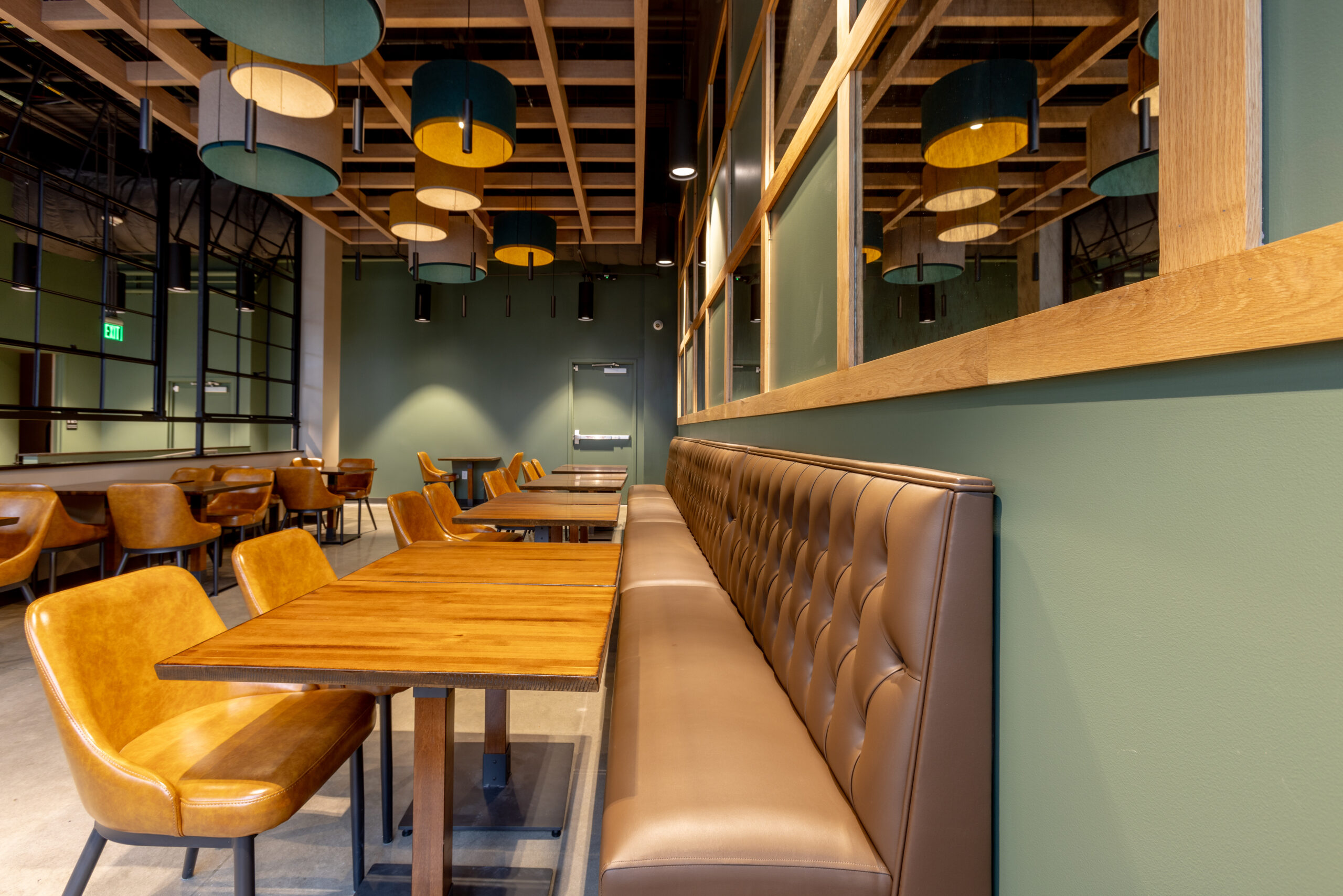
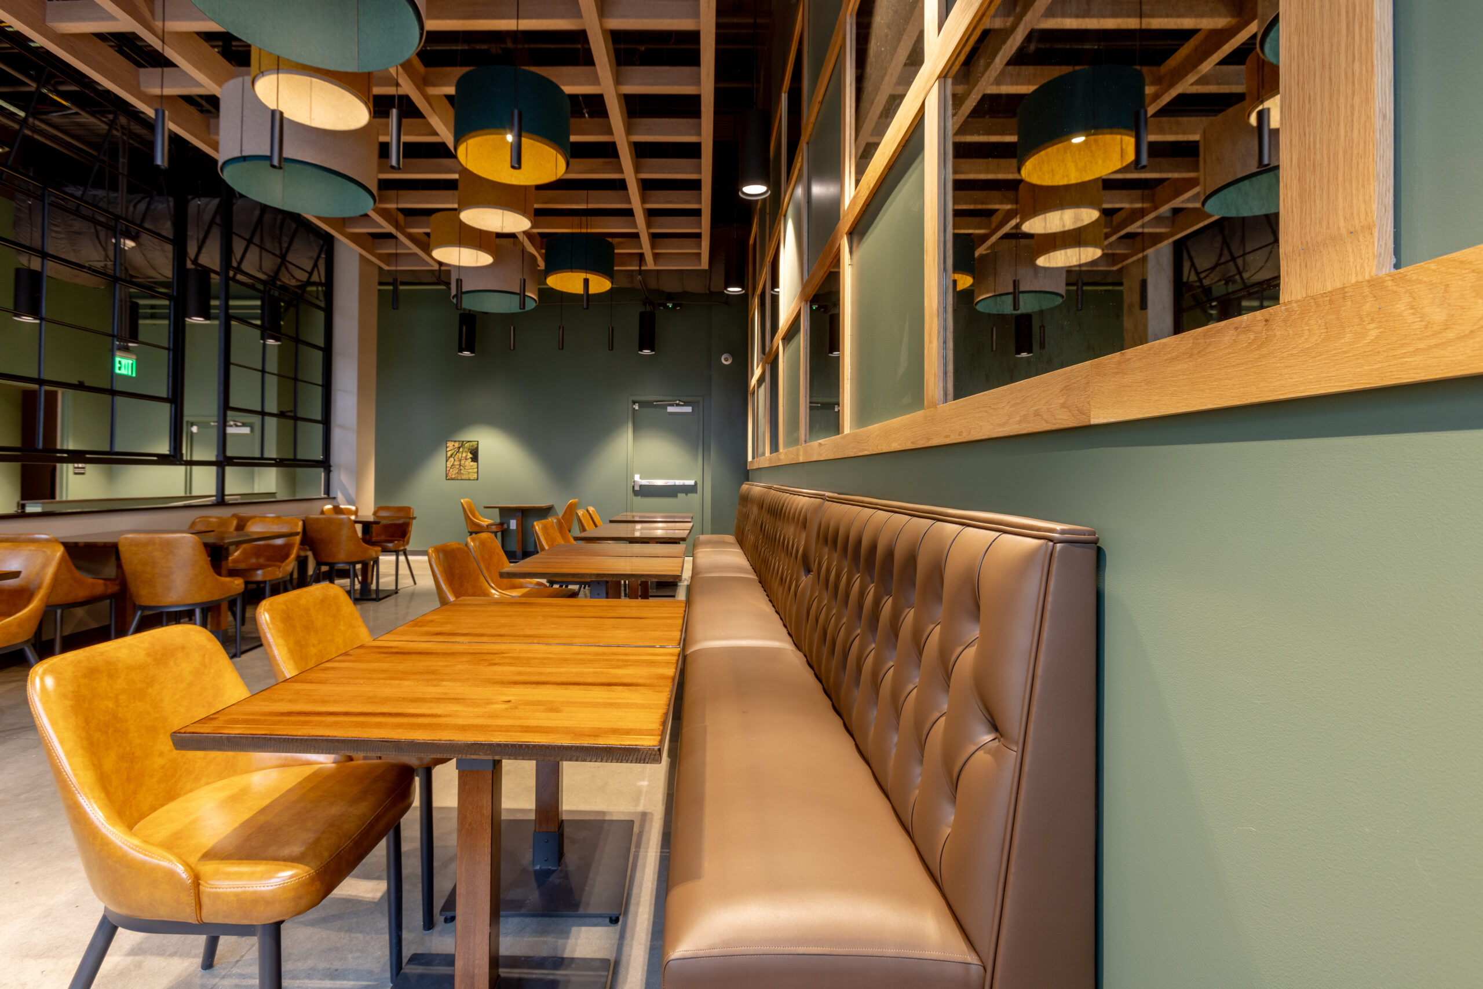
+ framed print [445,440,479,481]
